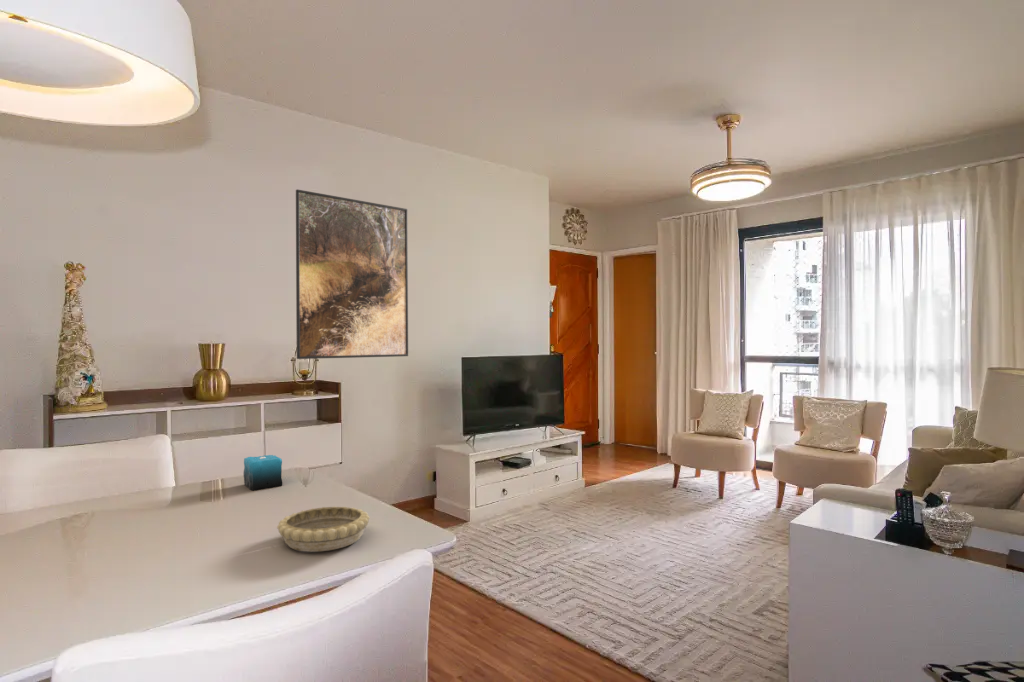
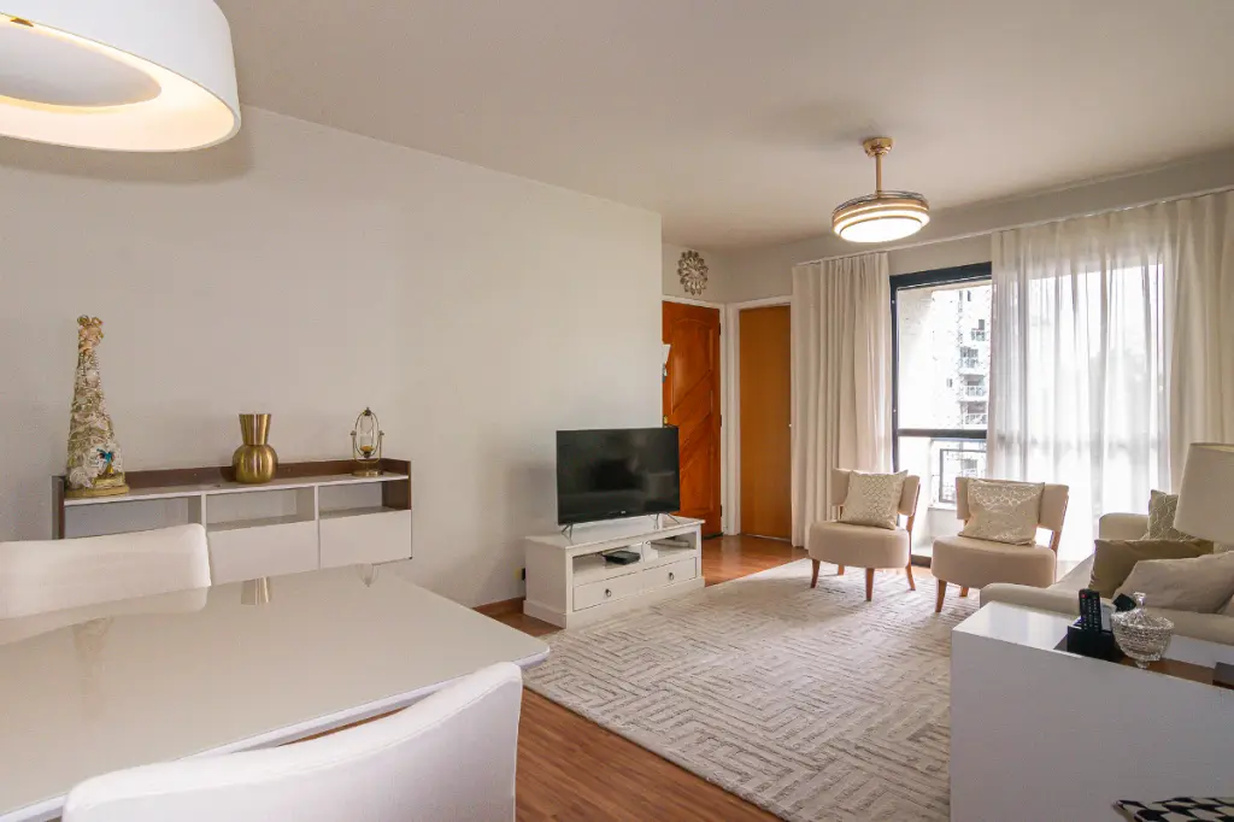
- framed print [295,188,409,360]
- decorative bowl [276,505,371,553]
- candle [243,445,283,492]
